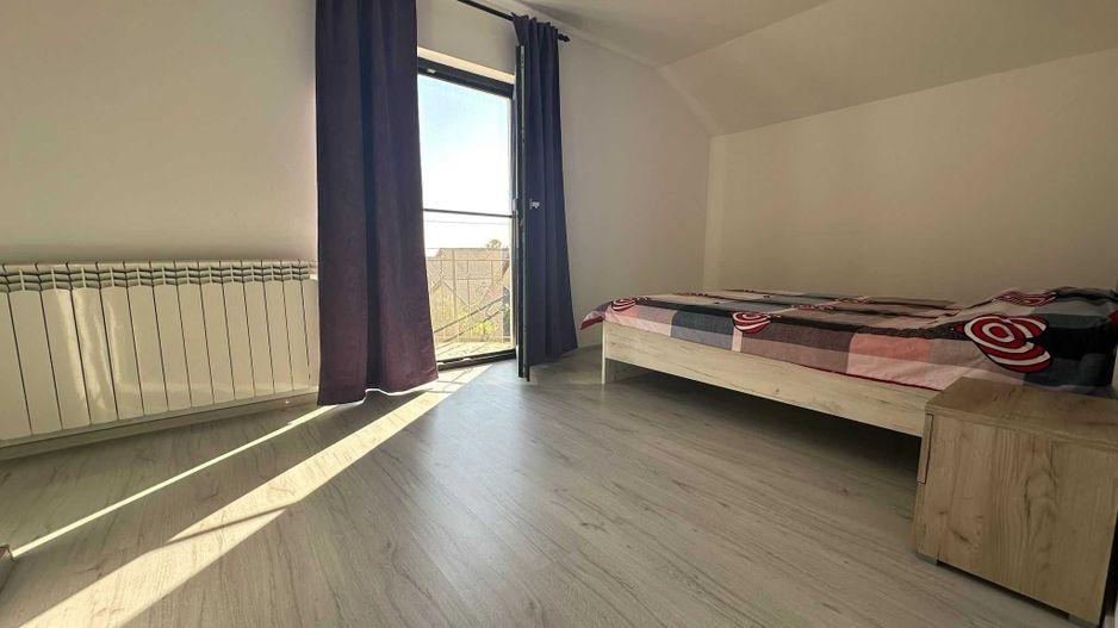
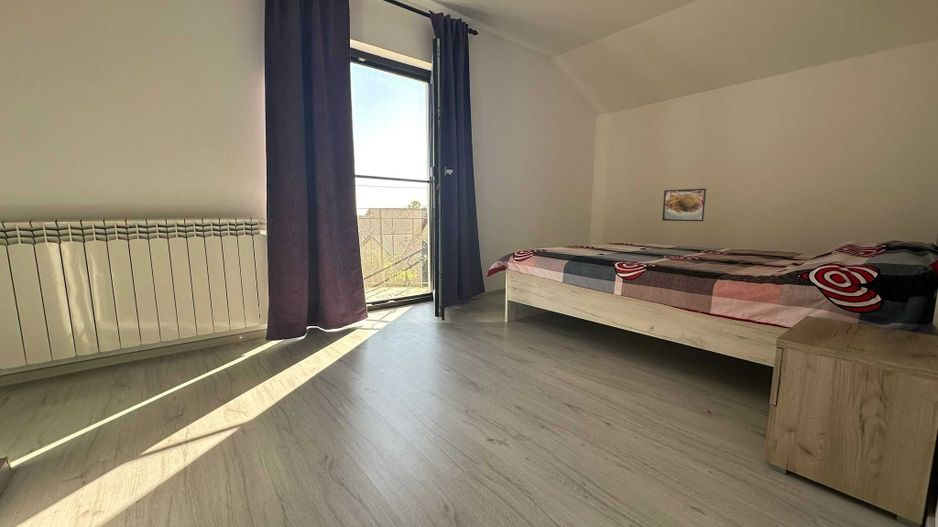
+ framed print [661,187,707,222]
